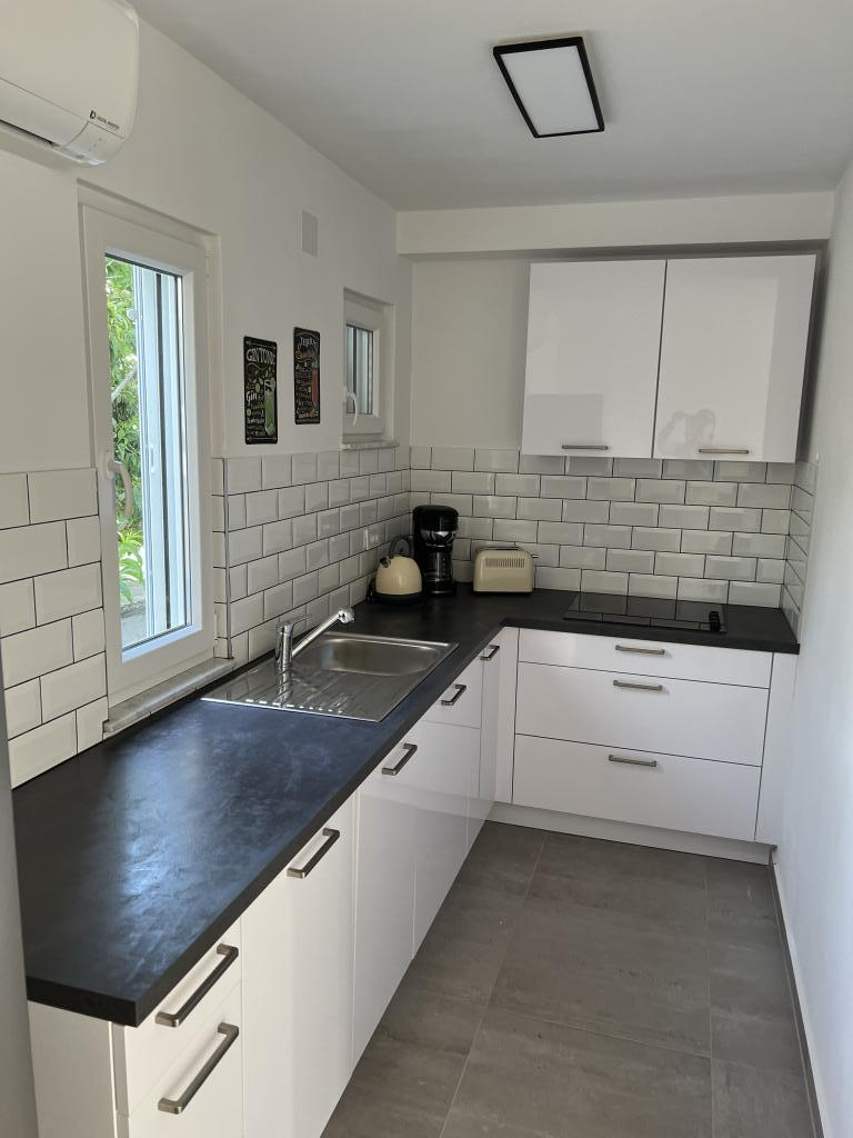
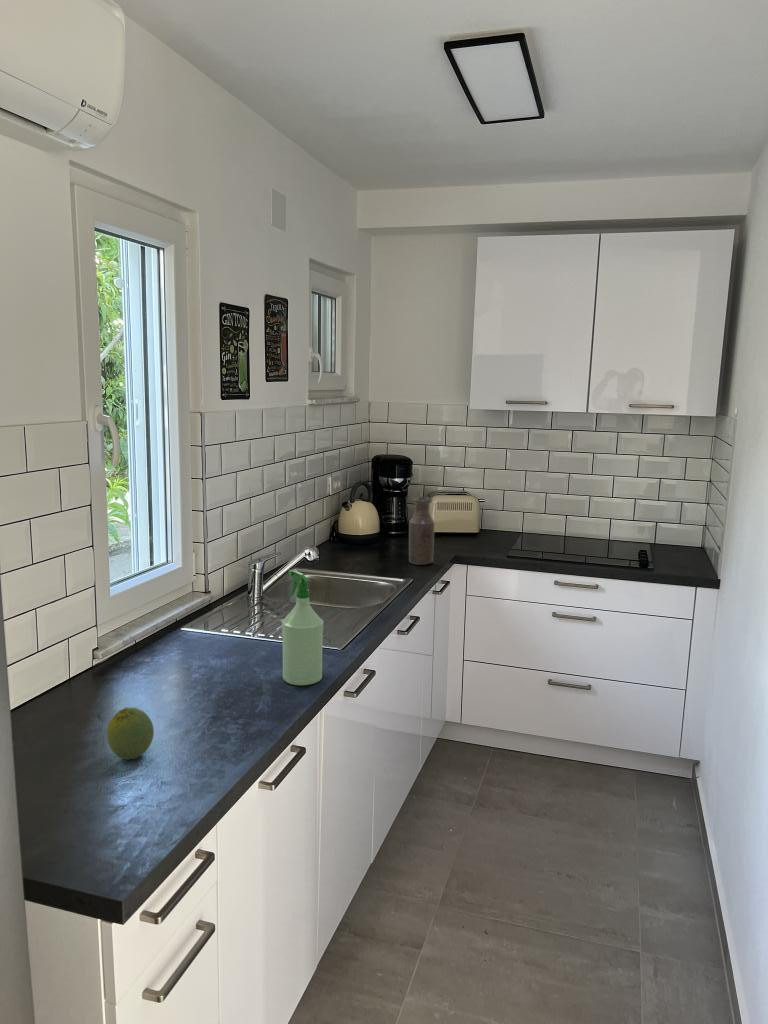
+ bottle [408,496,436,566]
+ spray bottle [281,569,324,686]
+ fruit [106,706,155,761]
